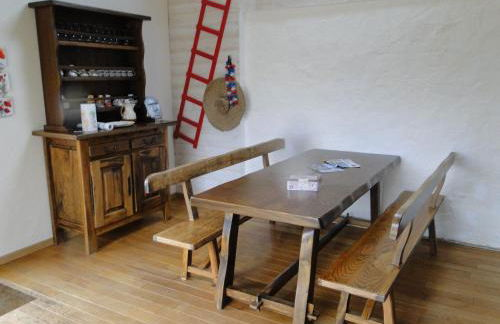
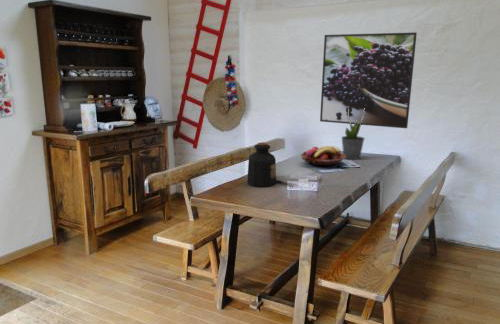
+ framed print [319,31,418,129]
+ bottle [246,142,277,188]
+ fruit basket [300,145,346,168]
+ potted plant [340,108,366,161]
